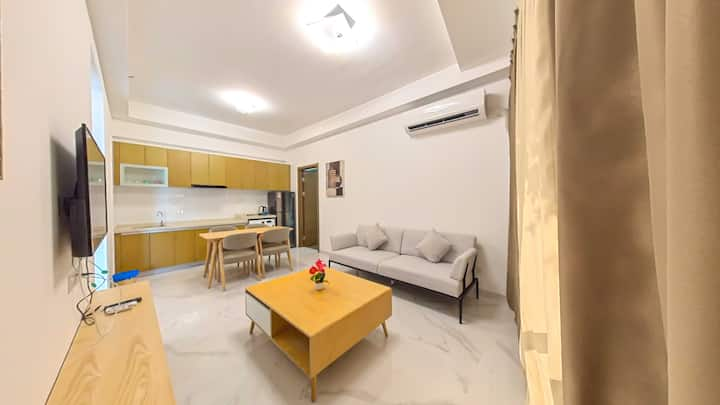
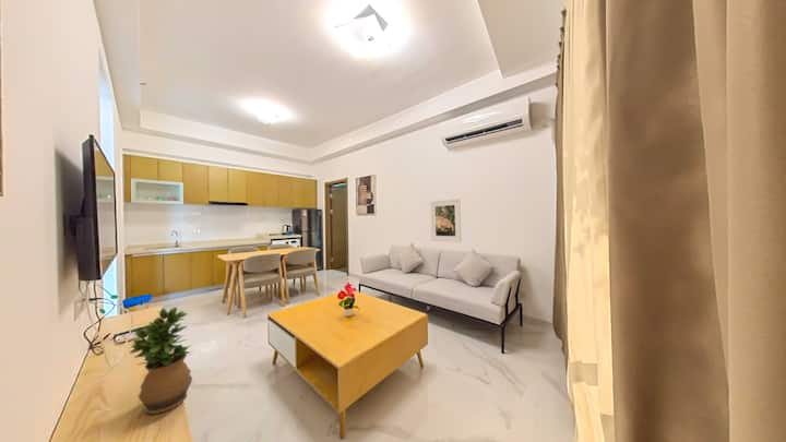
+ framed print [429,198,462,243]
+ potted plant [128,306,193,415]
